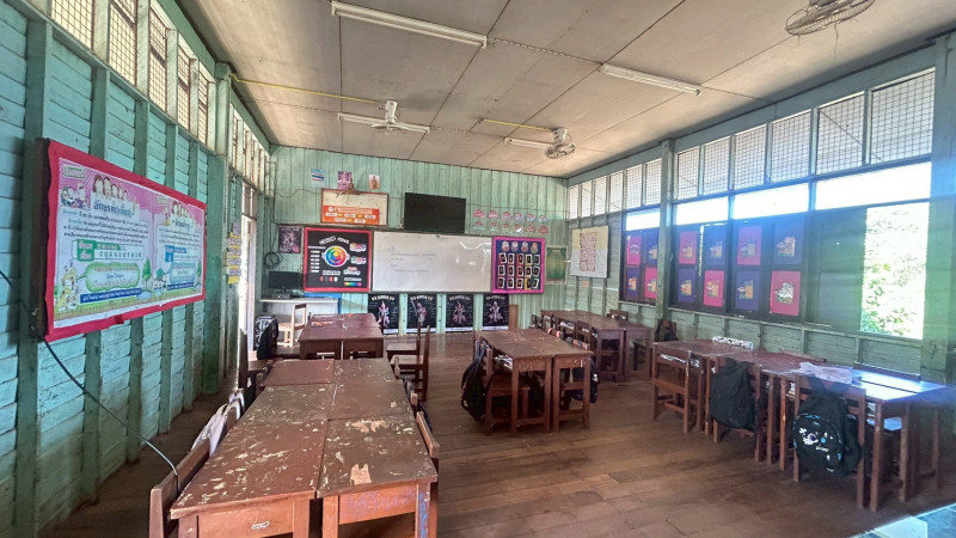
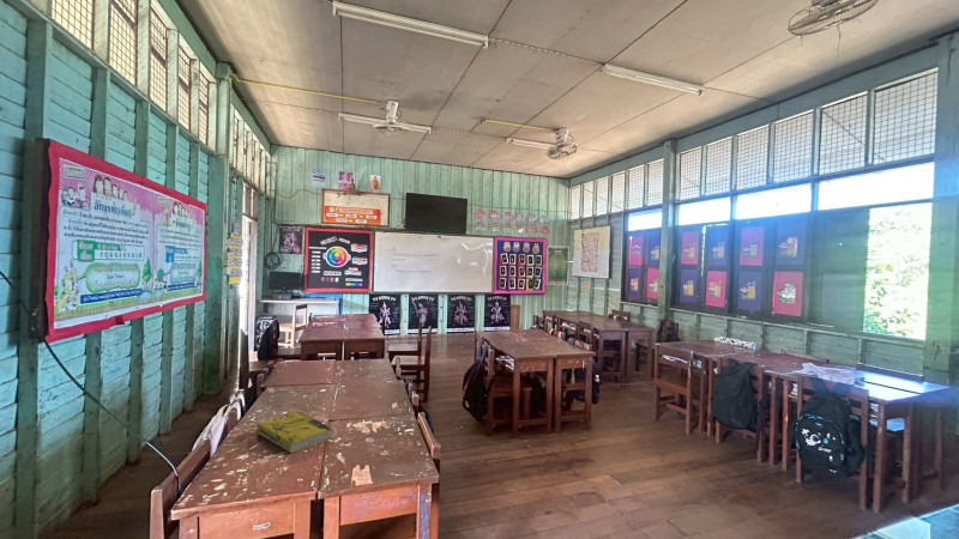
+ book [255,410,333,454]
